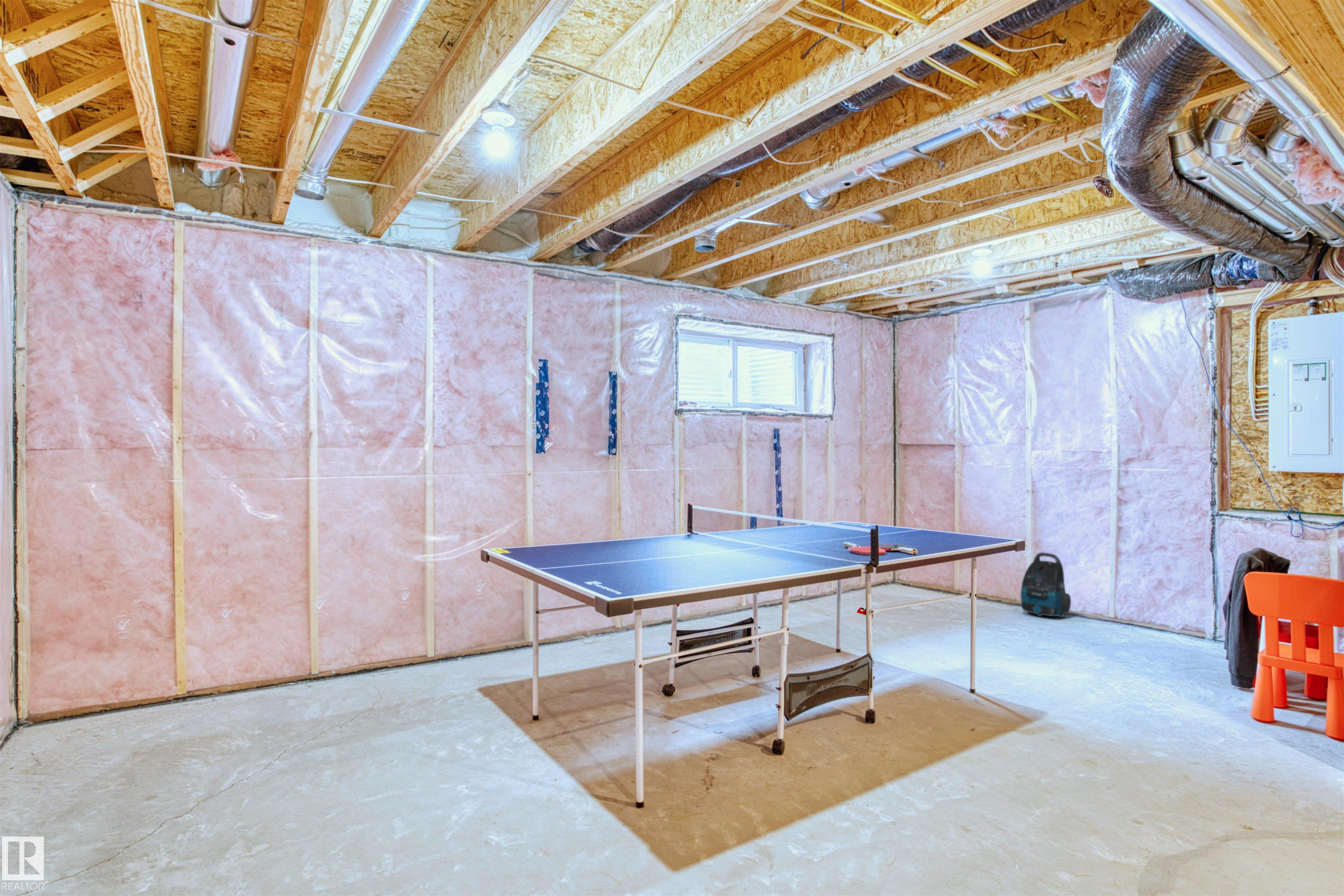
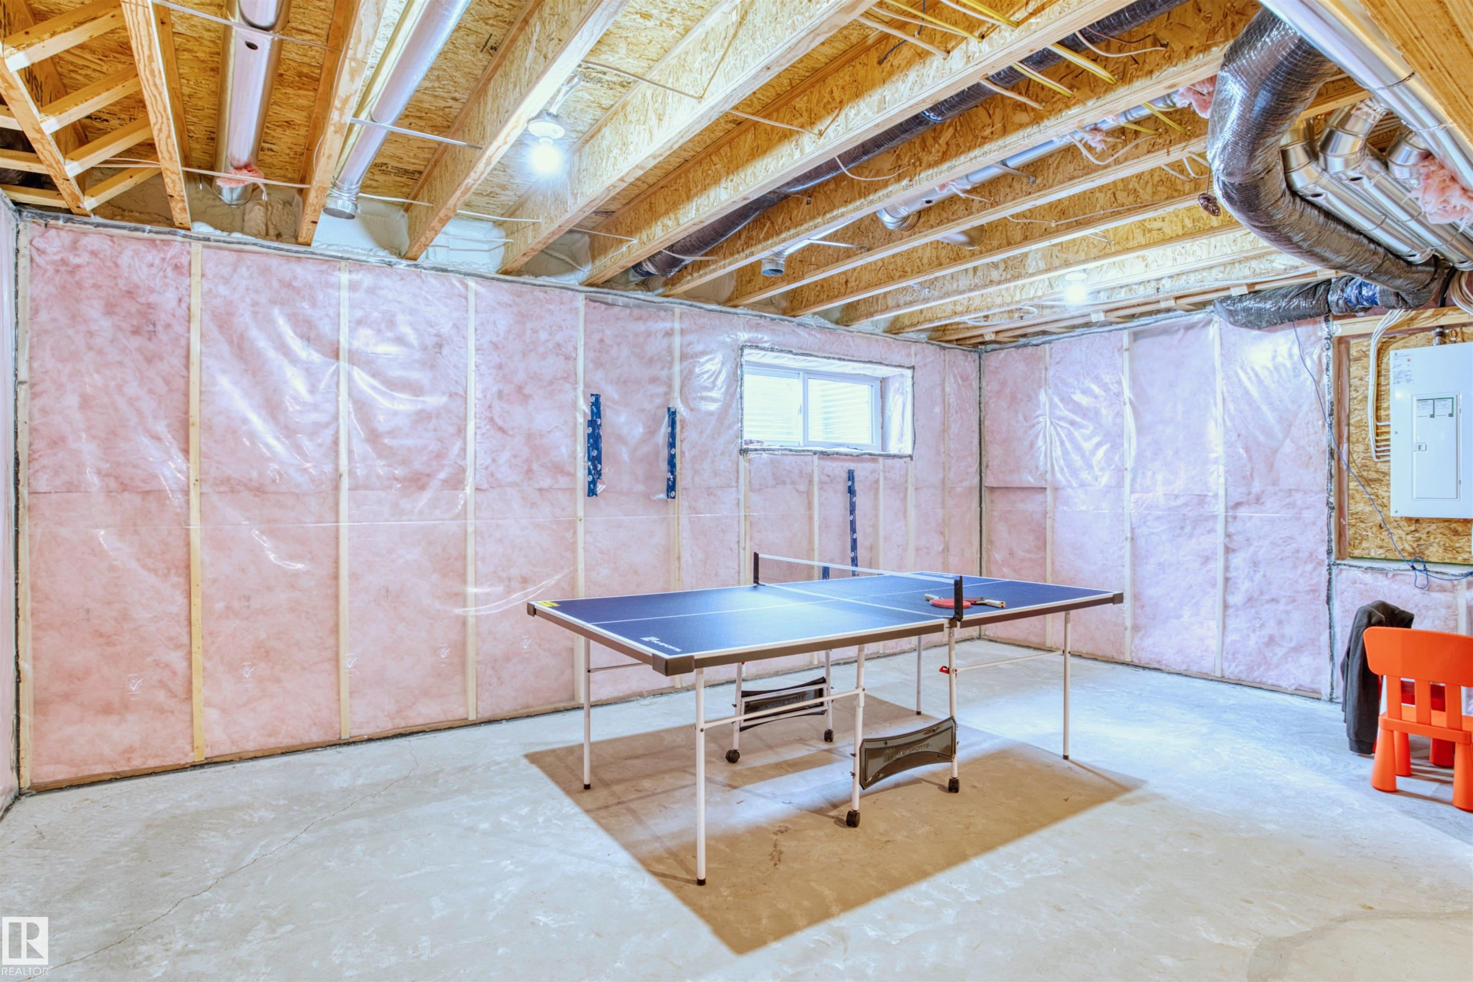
- vacuum cleaner [1020,552,1071,618]
